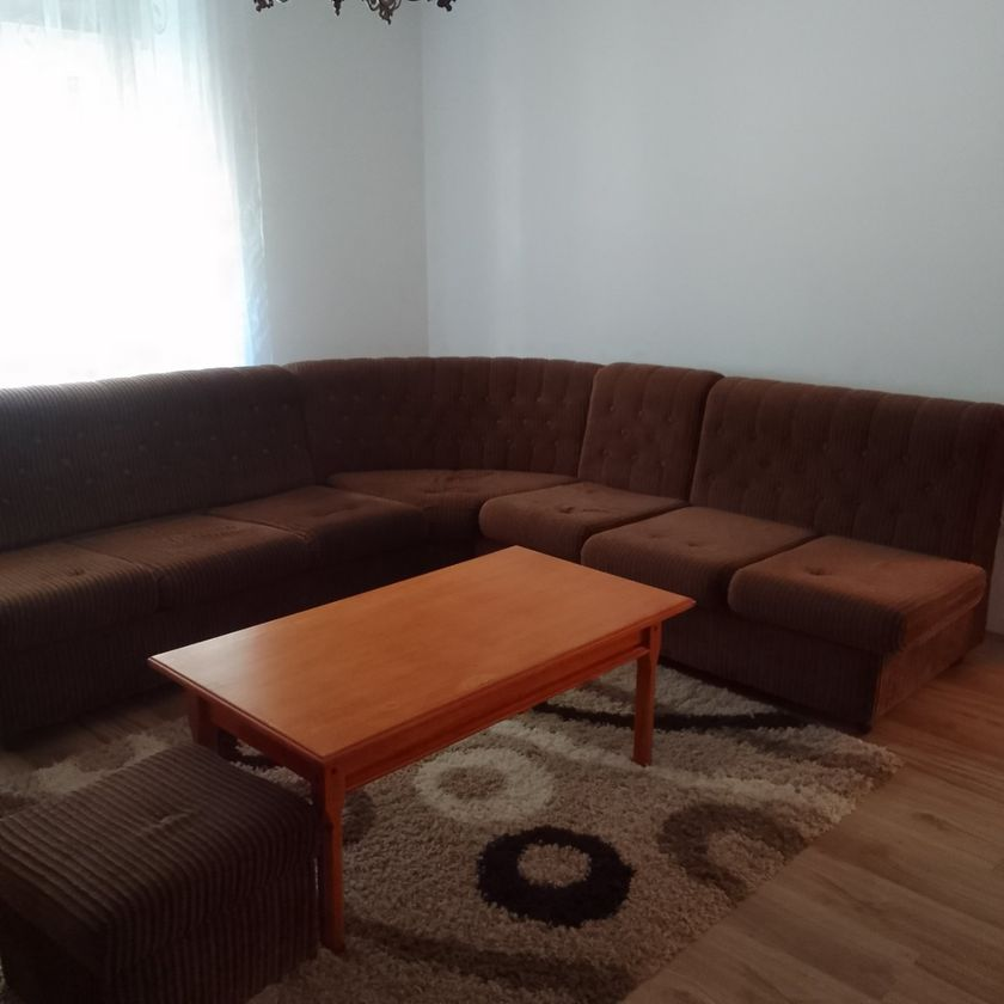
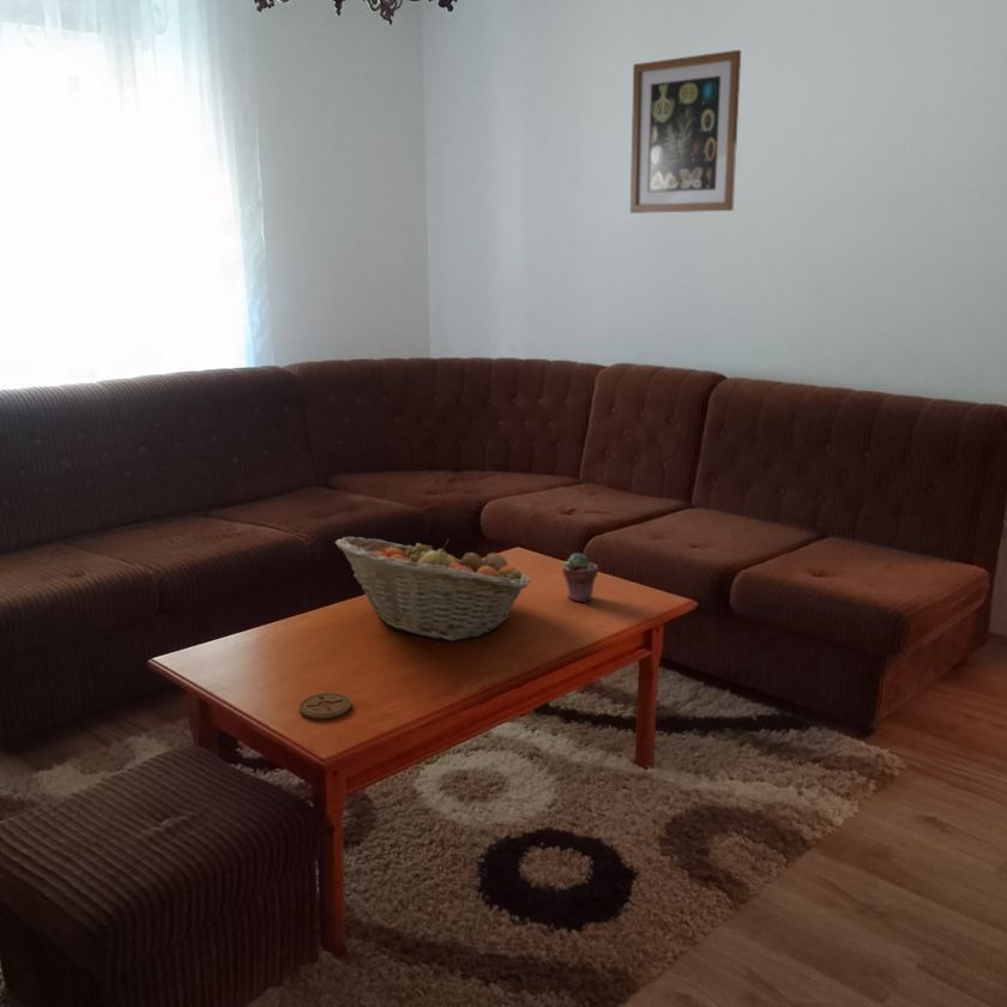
+ potted succulent [561,551,599,603]
+ fruit basket [333,536,532,641]
+ wall art [629,49,742,215]
+ coaster [299,692,352,720]
